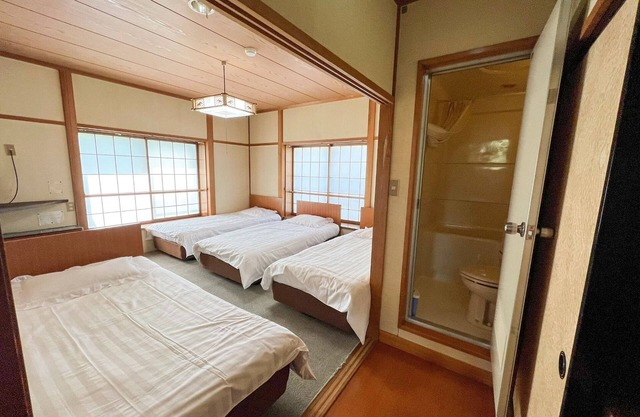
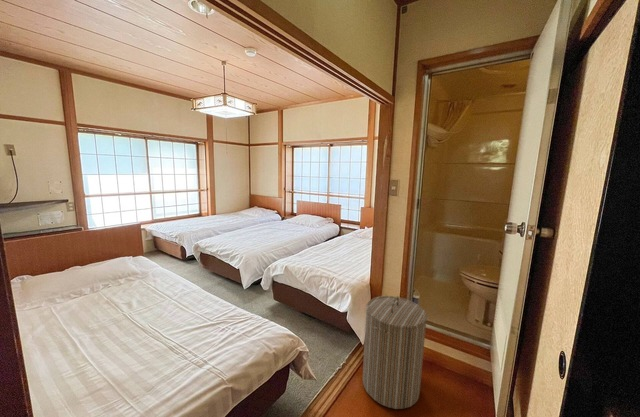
+ laundry hamper [362,295,428,410]
